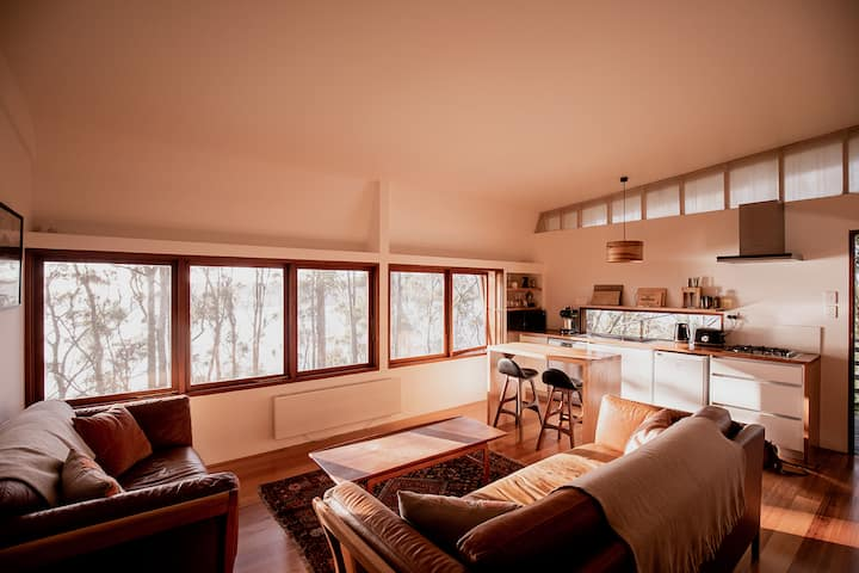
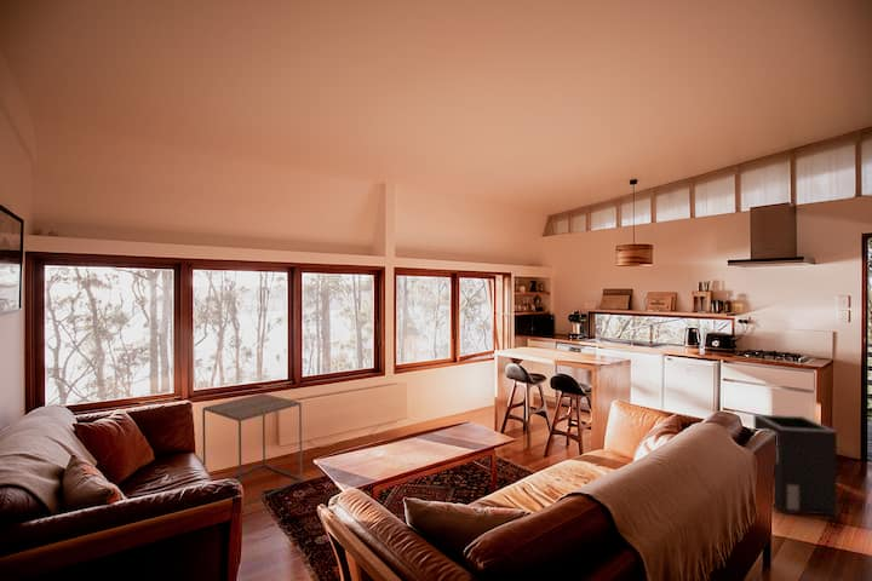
+ side table [201,392,303,507]
+ speaker [752,413,838,517]
